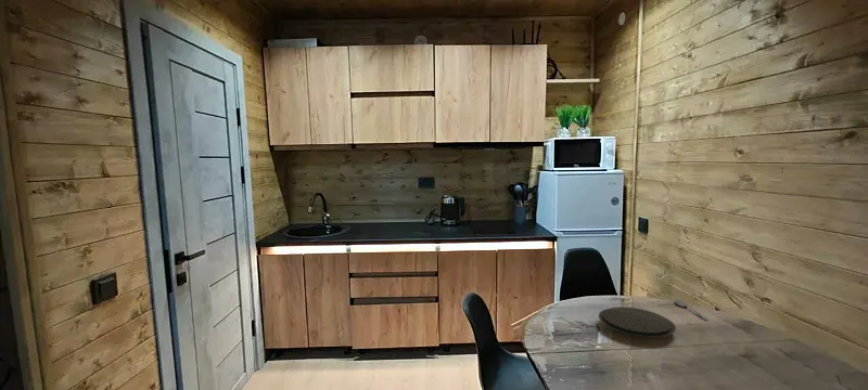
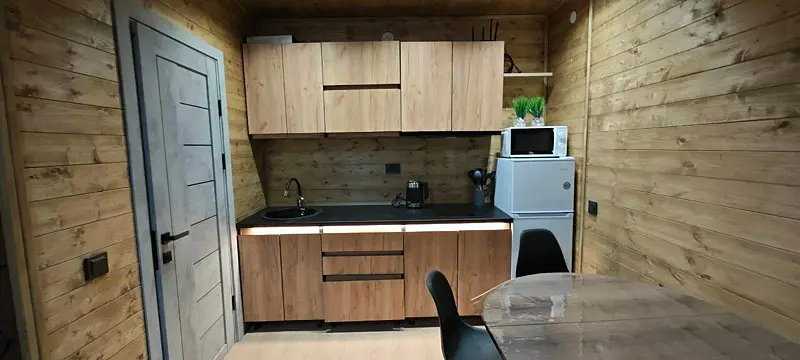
- plate [598,306,677,339]
- spoon [674,298,710,322]
